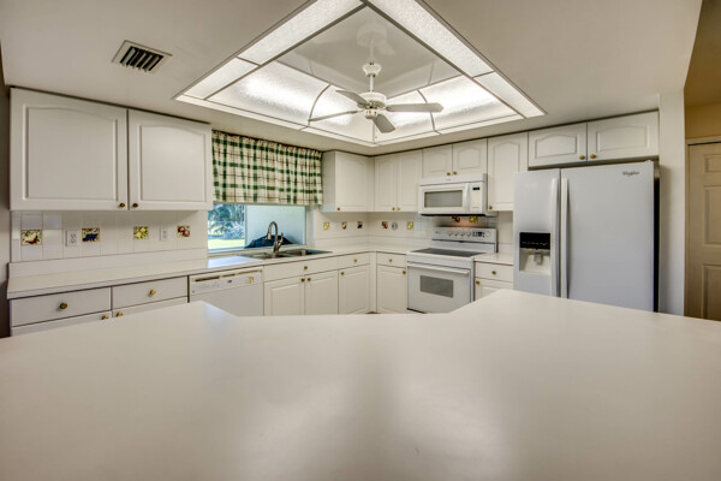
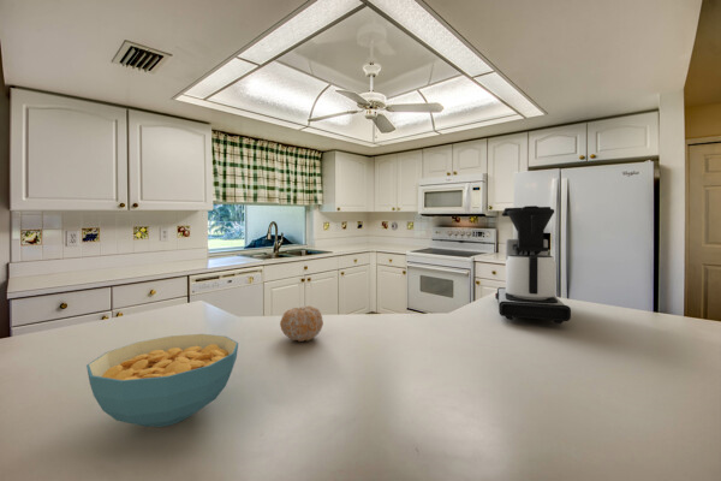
+ cereal bowl [85,333,239,428]
+ fruit [279,305,324,343]
+ coffee maker [494,204,572,325]
